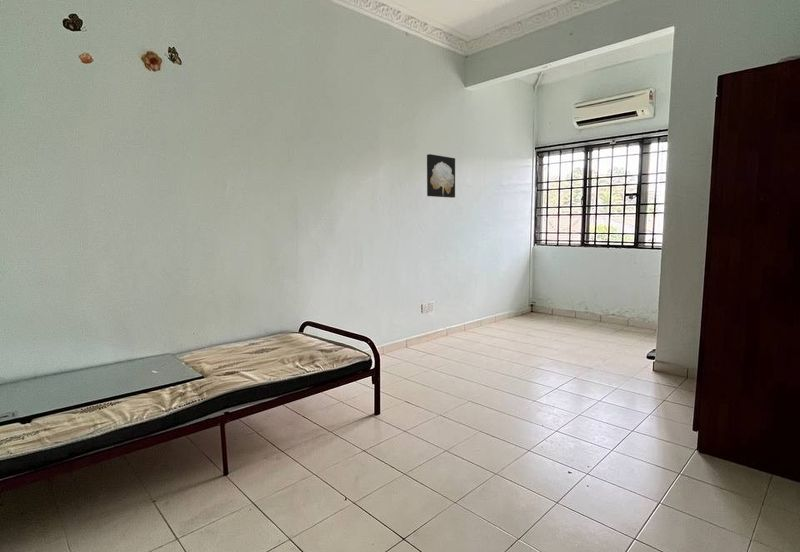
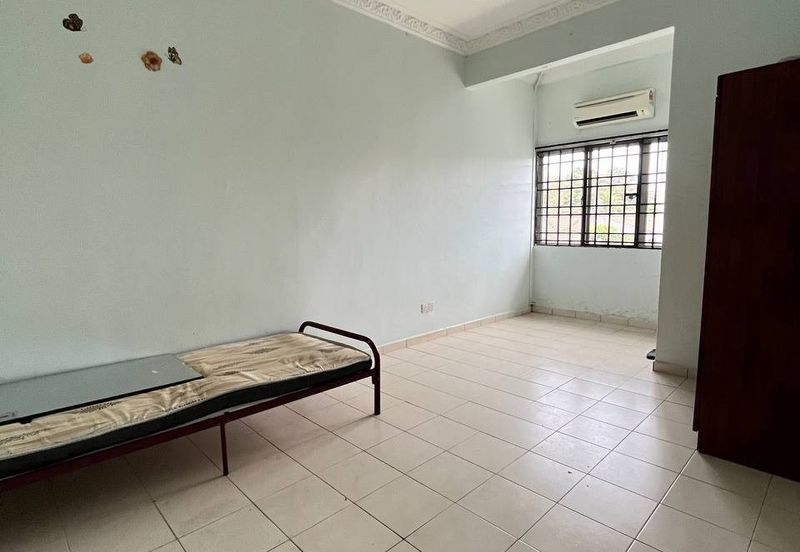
- wall art [426,153,456,199]
